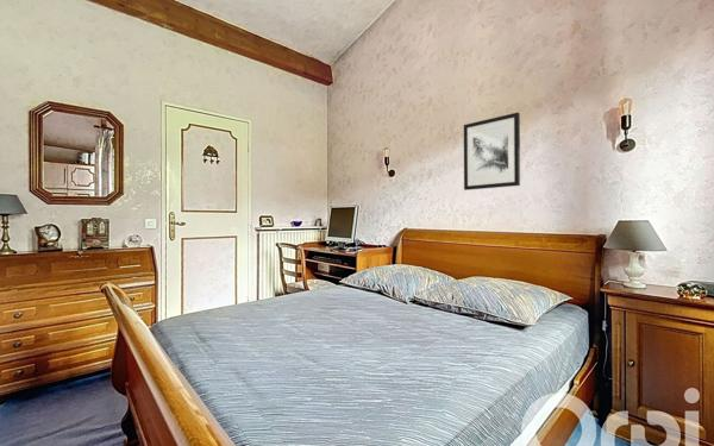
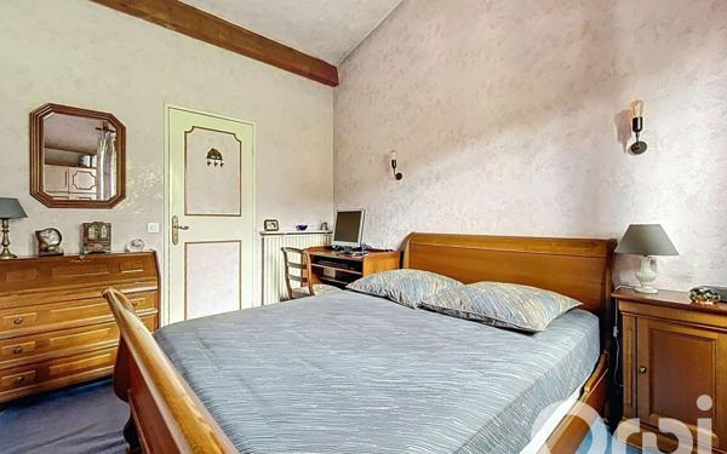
- wall art [463,112,521,191]
